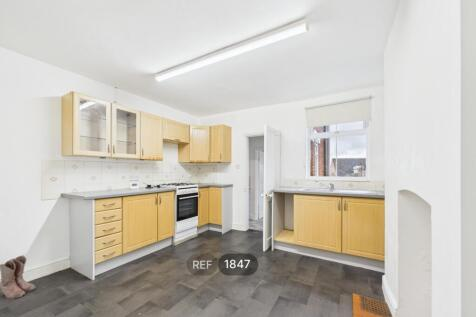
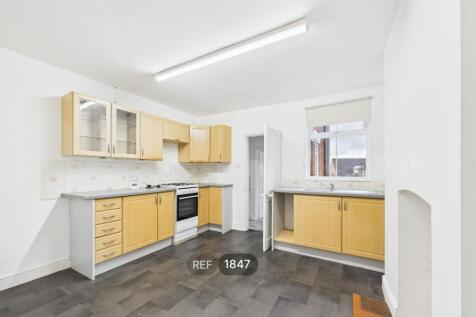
- boots [0,254,37,300]
